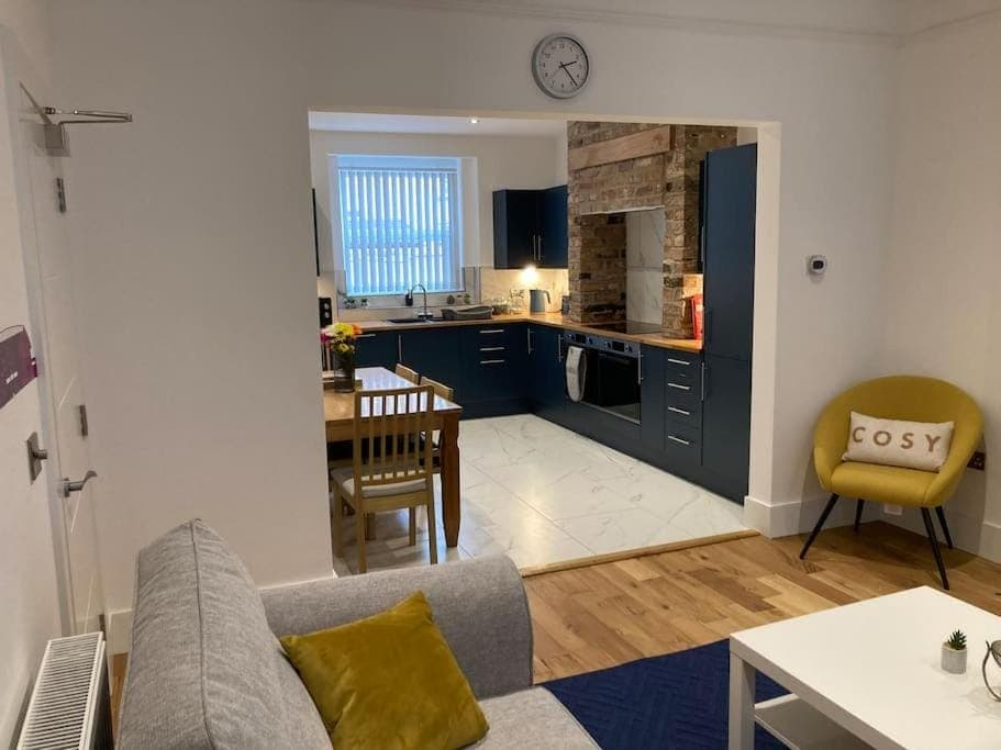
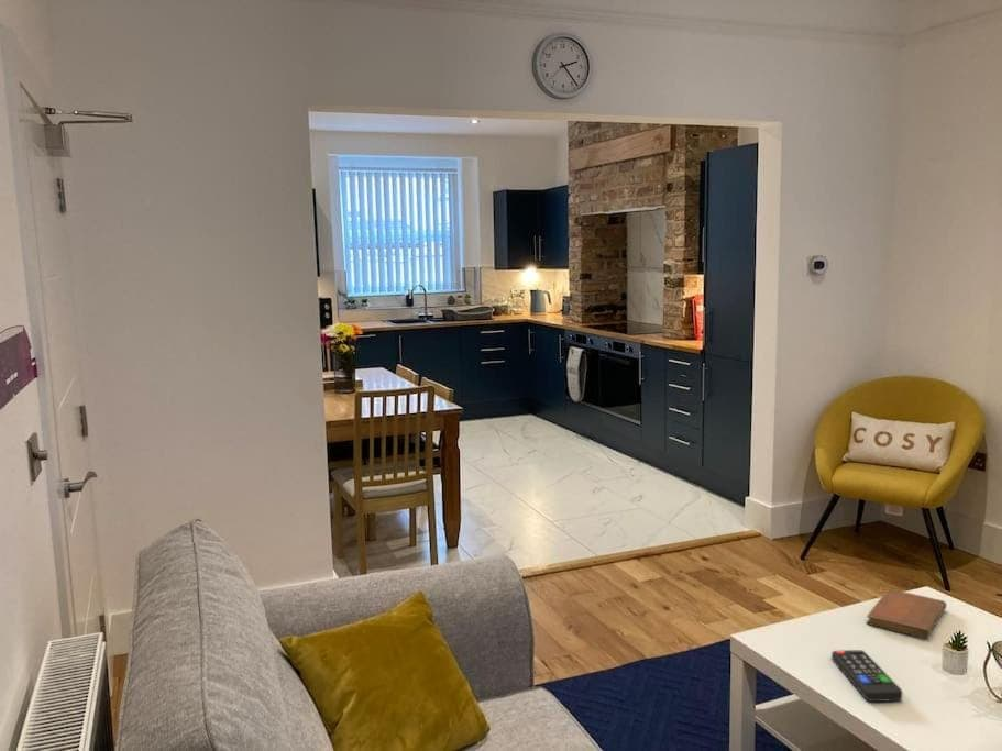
+ notebook [866,588,947,639]
+ remote control [830,649,903,703]
